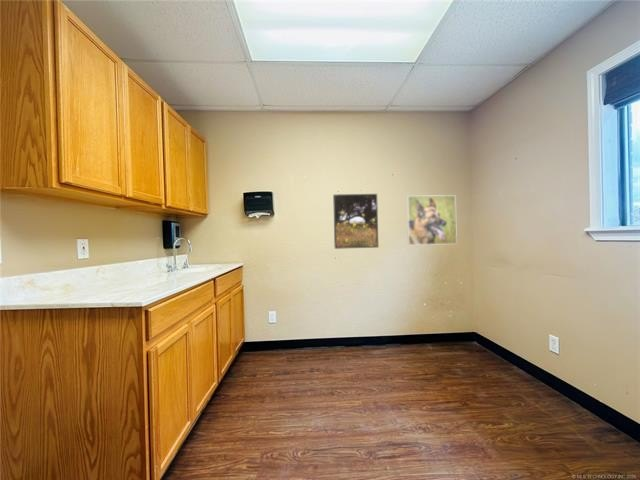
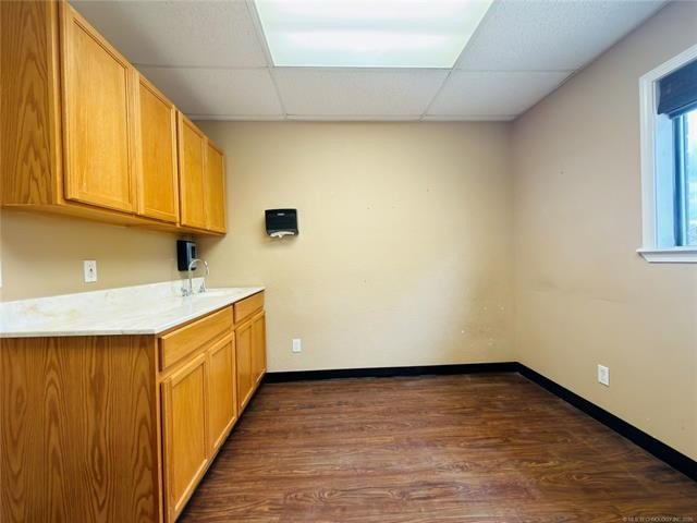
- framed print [332,193,379,250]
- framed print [406,194,458,246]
